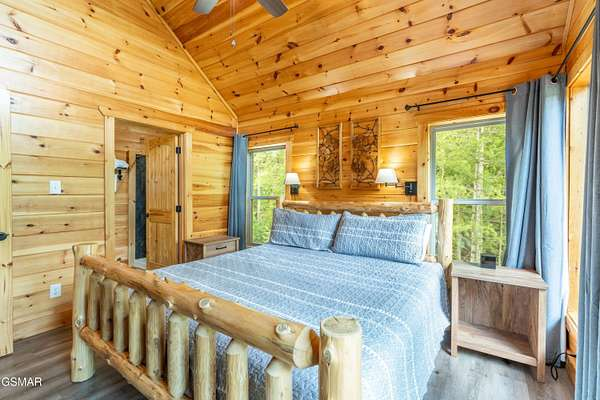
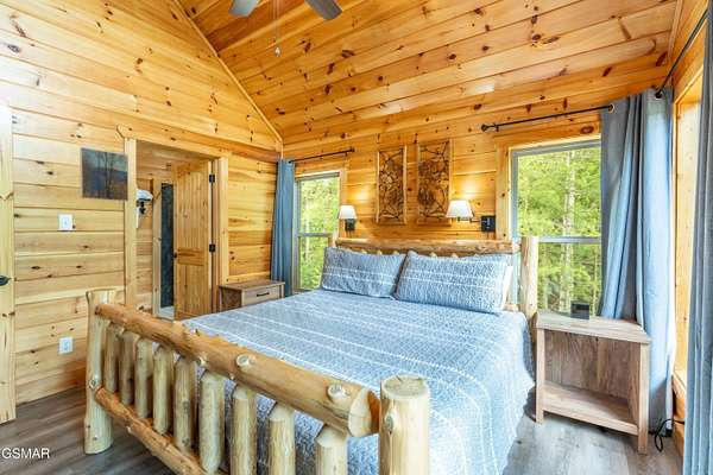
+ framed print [78,146,130,203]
